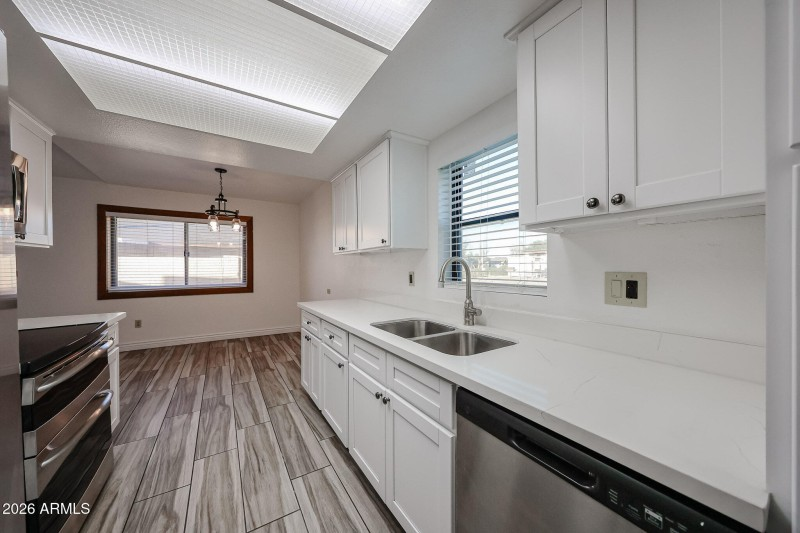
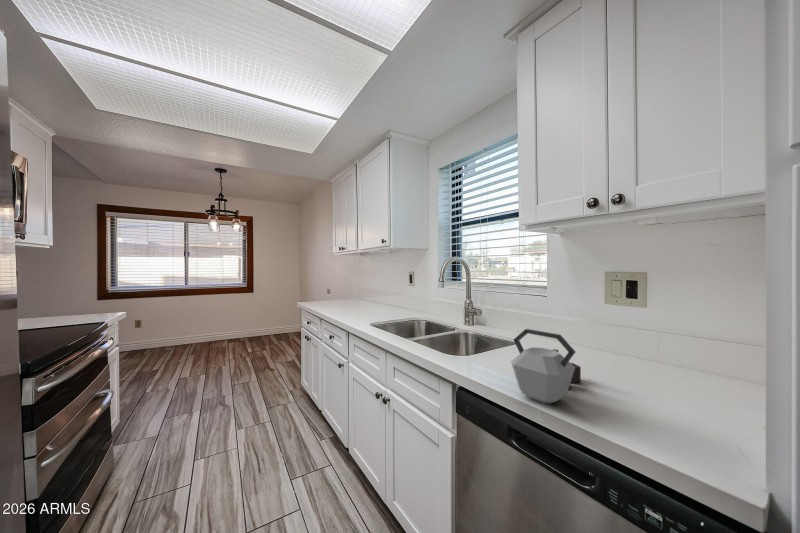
+ kettle [510,328,582,405]
